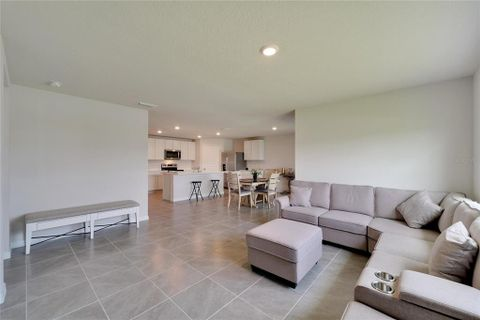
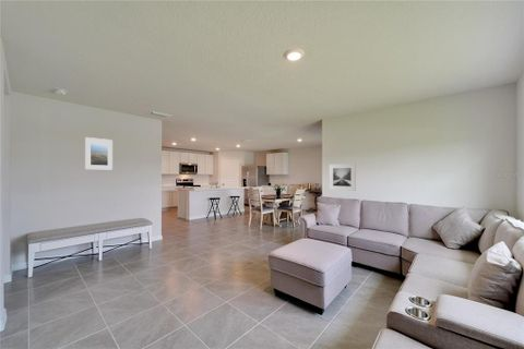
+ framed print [329,163,357,192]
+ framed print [84,136,114,170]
